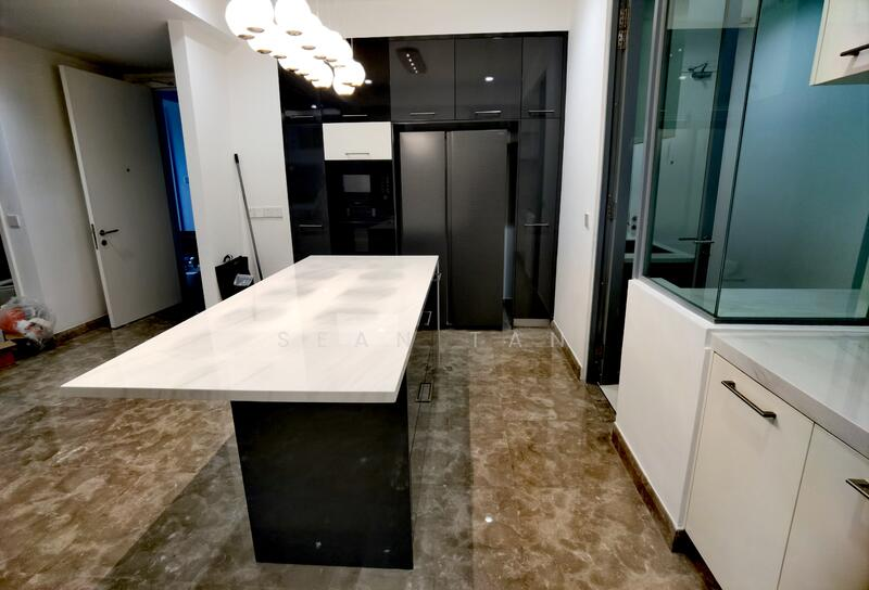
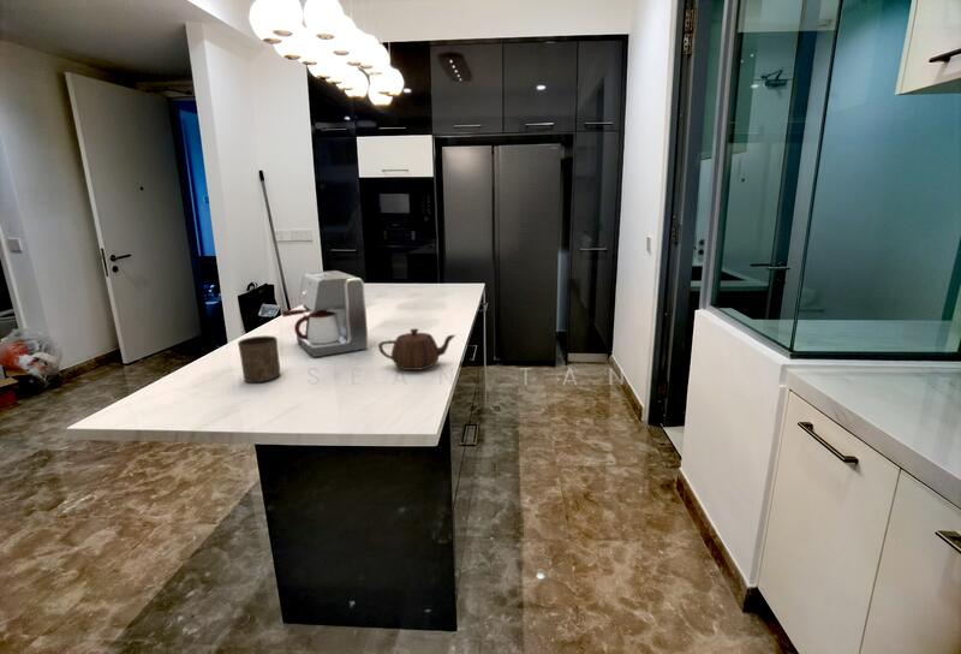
+ teapot [377,327,456,371]
+ cup [237,334,281,384]
+ coffee maker [281,269,370,358]
